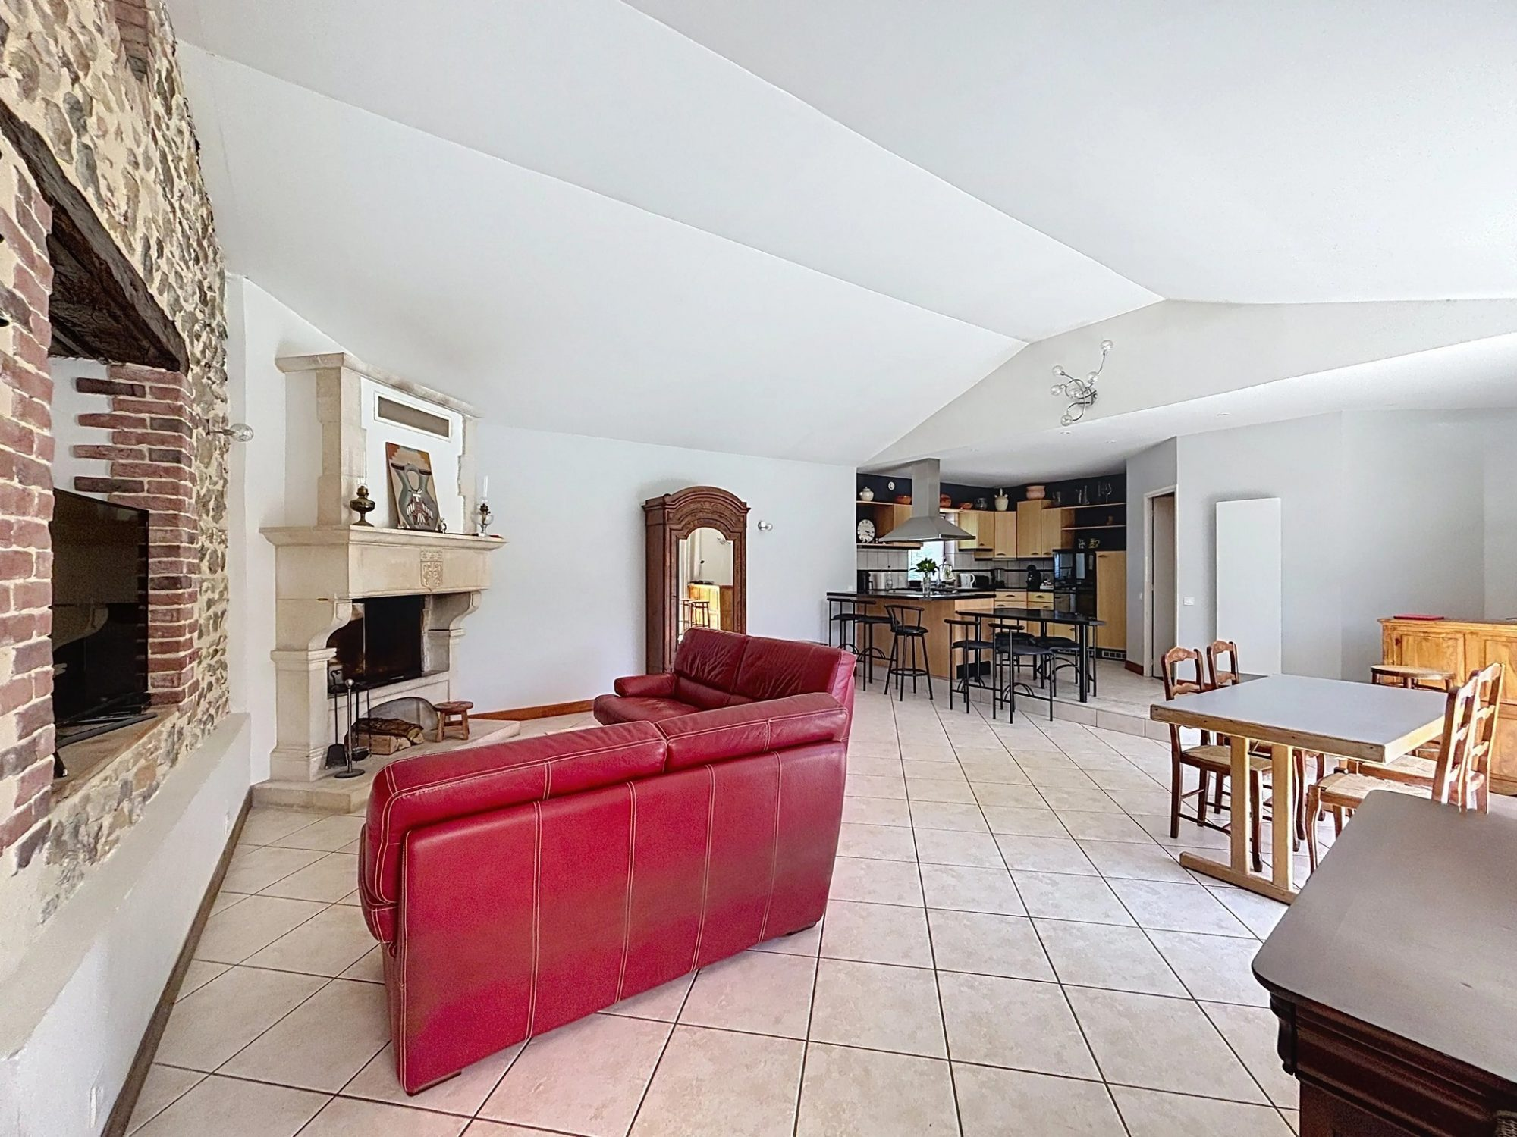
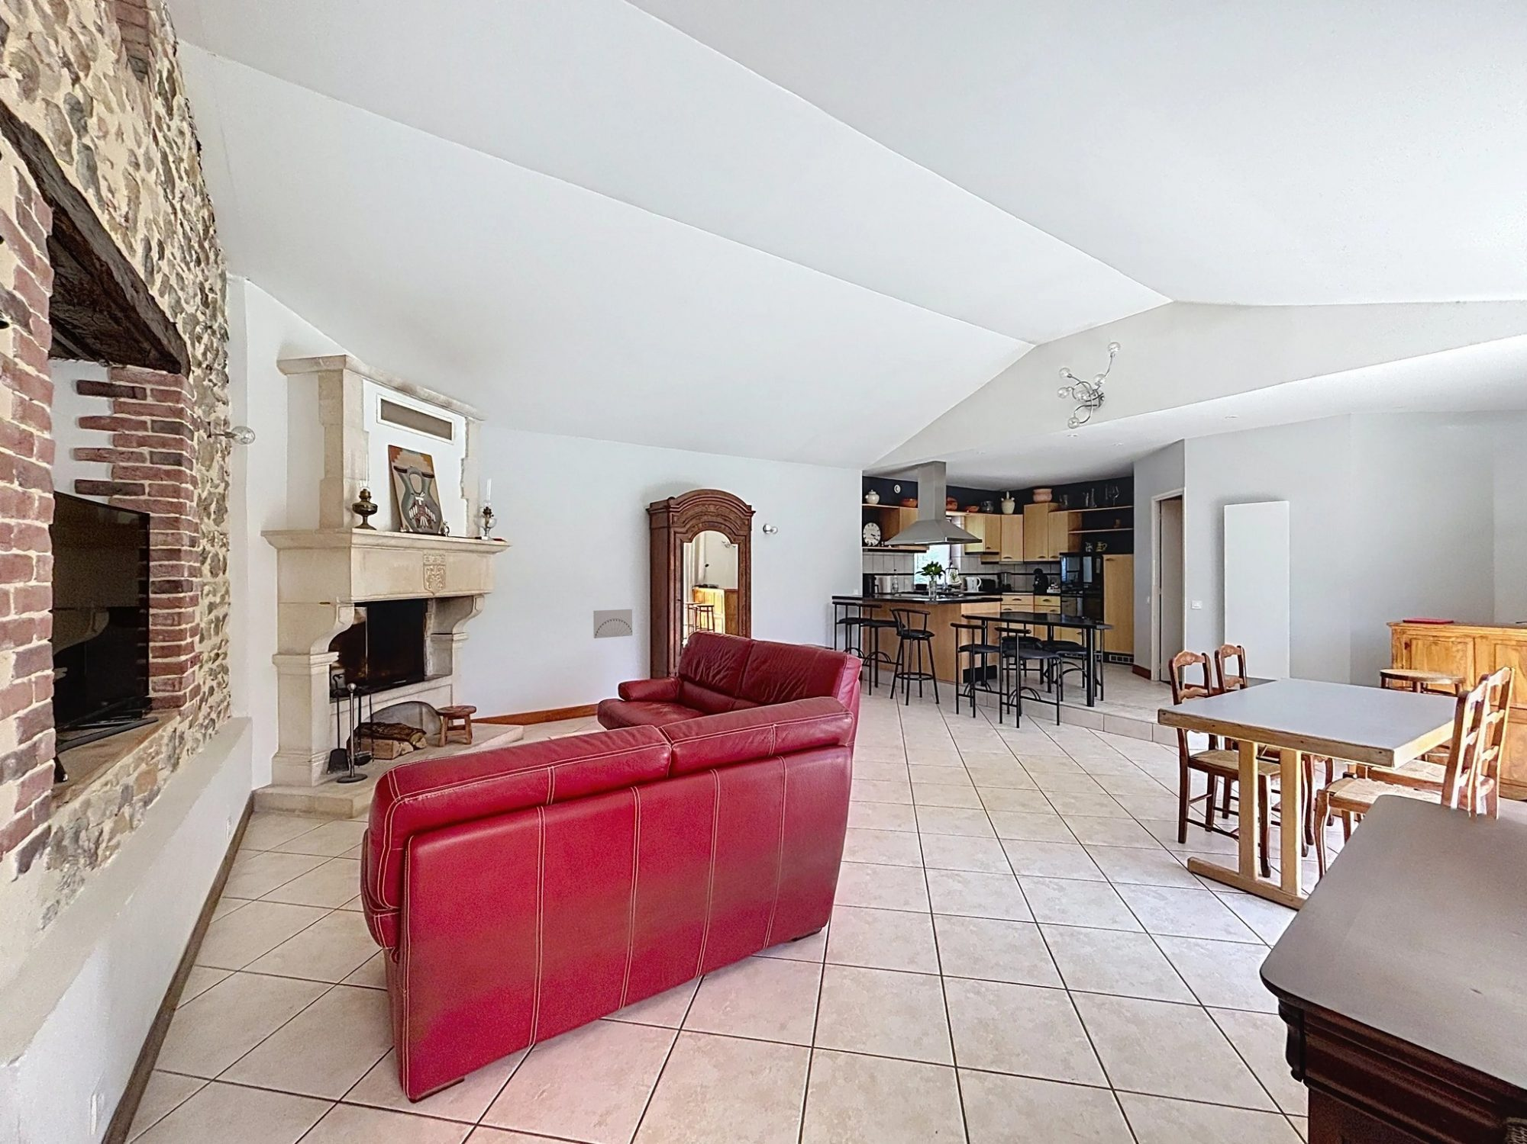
+ wall art [593,608,632,639]
